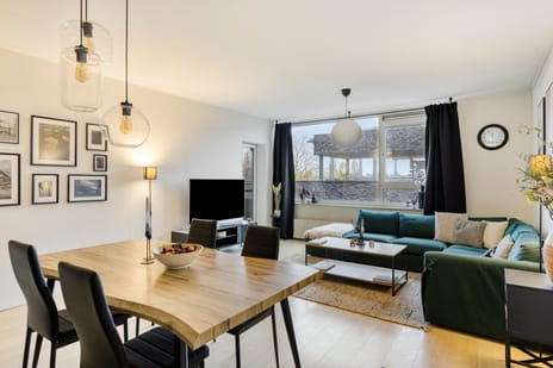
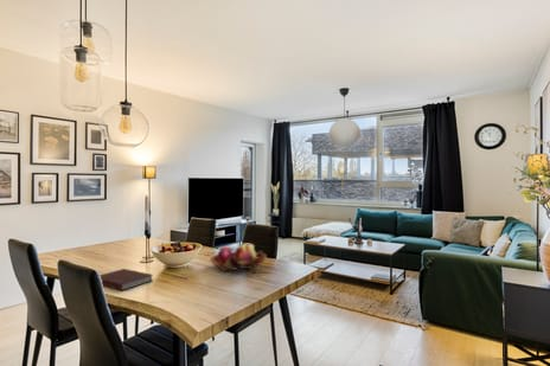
+ notebook [98,268,154,291]
+ fruit basket [209,243,268,272]
